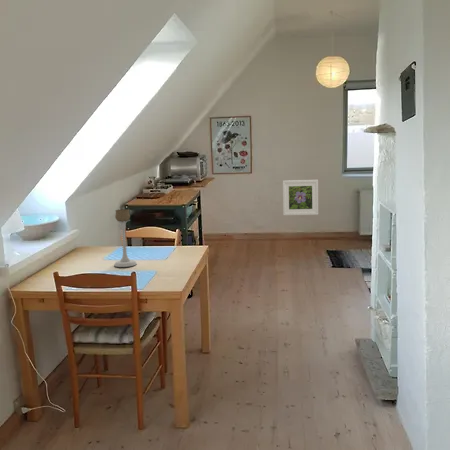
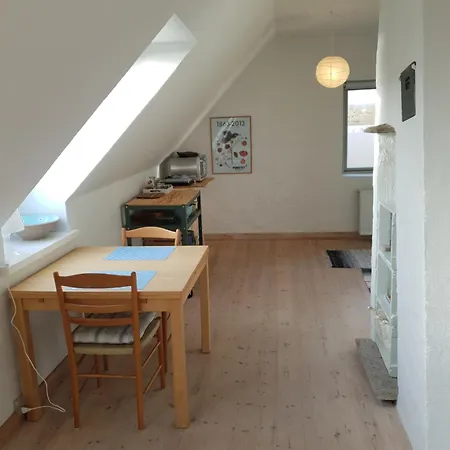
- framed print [282,179,319,216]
- candle holder [113,208,138,268]
